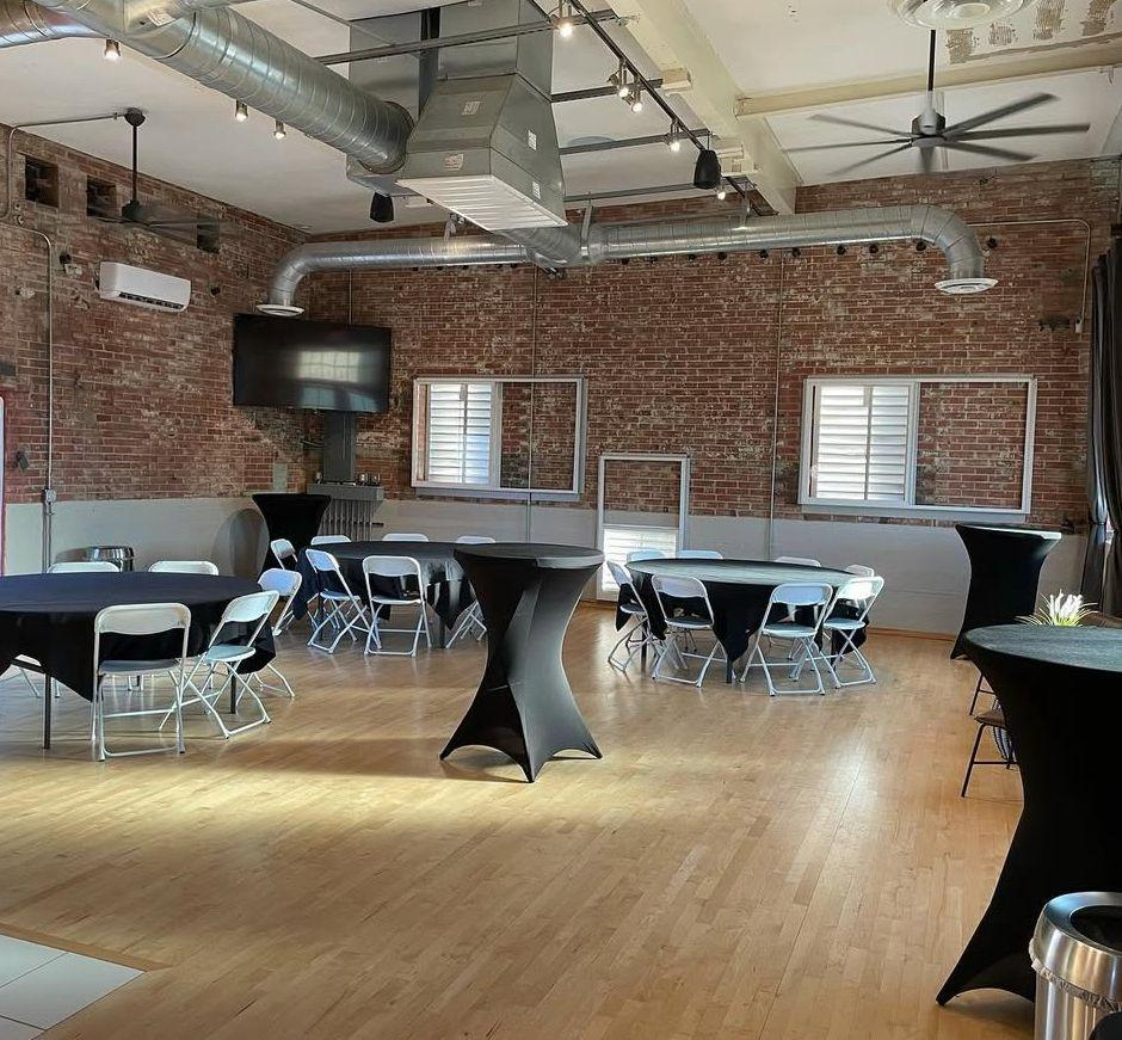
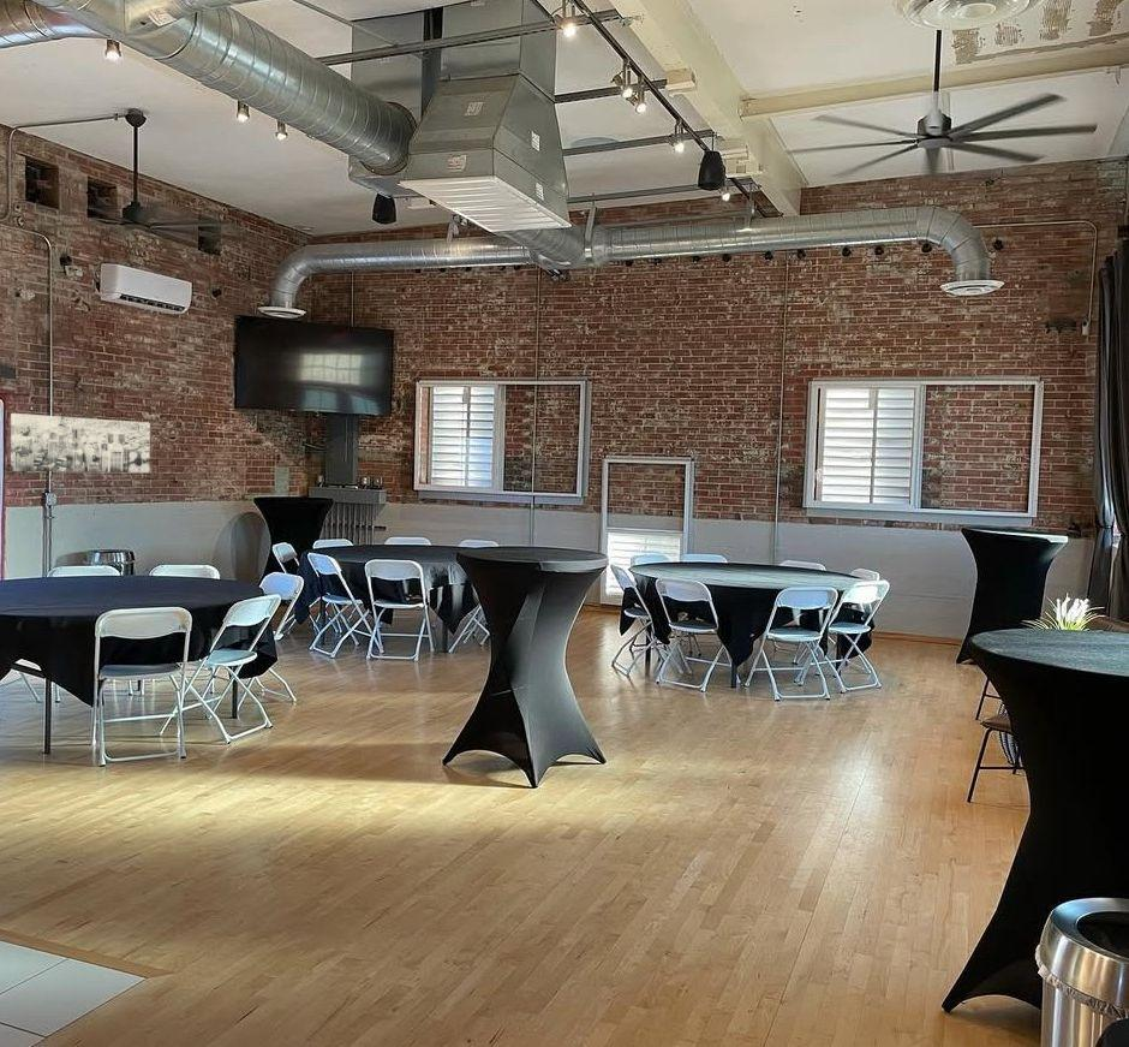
+ wall art [10,412,151,474]
